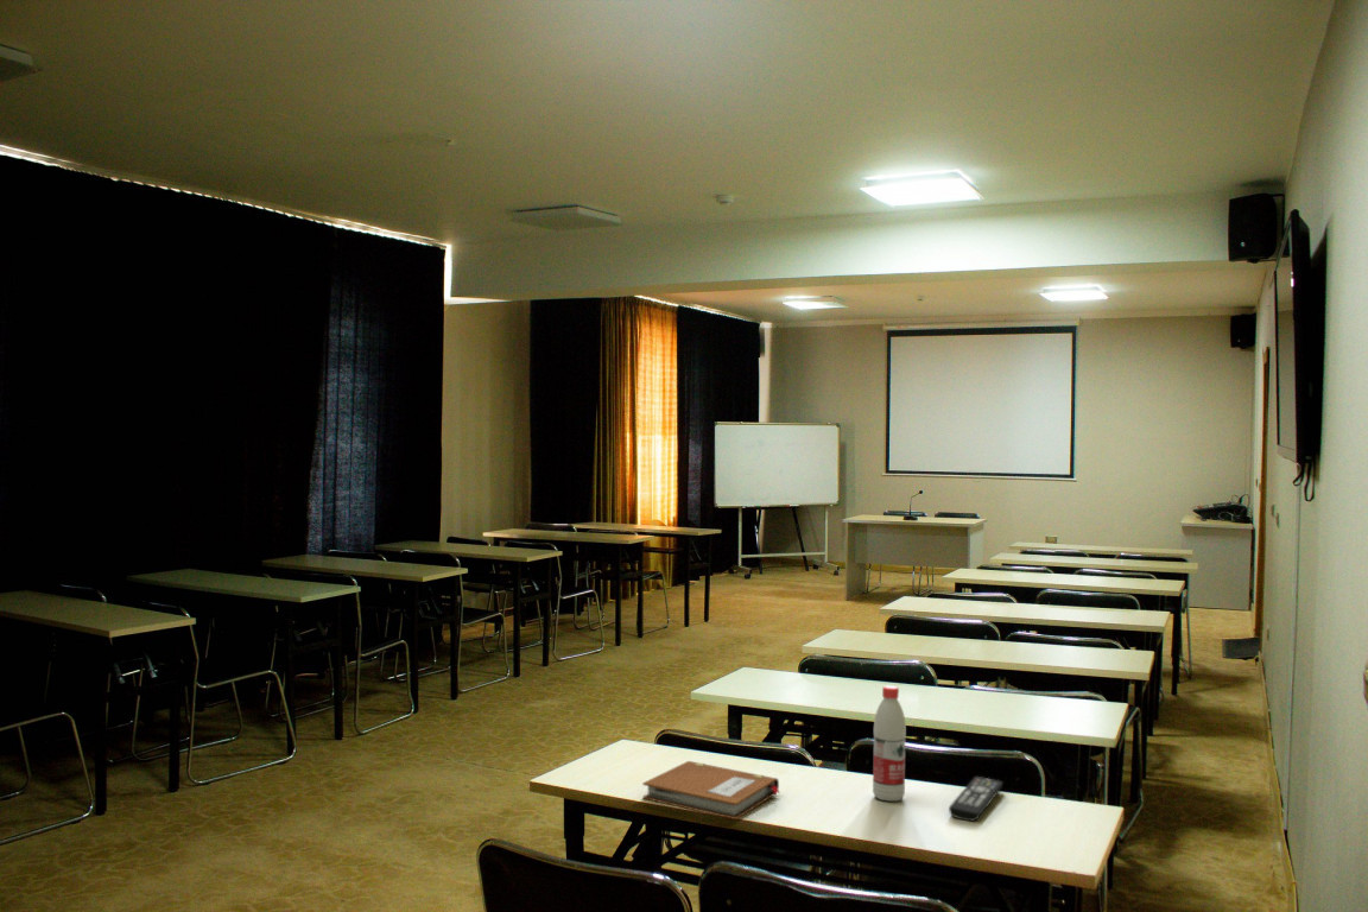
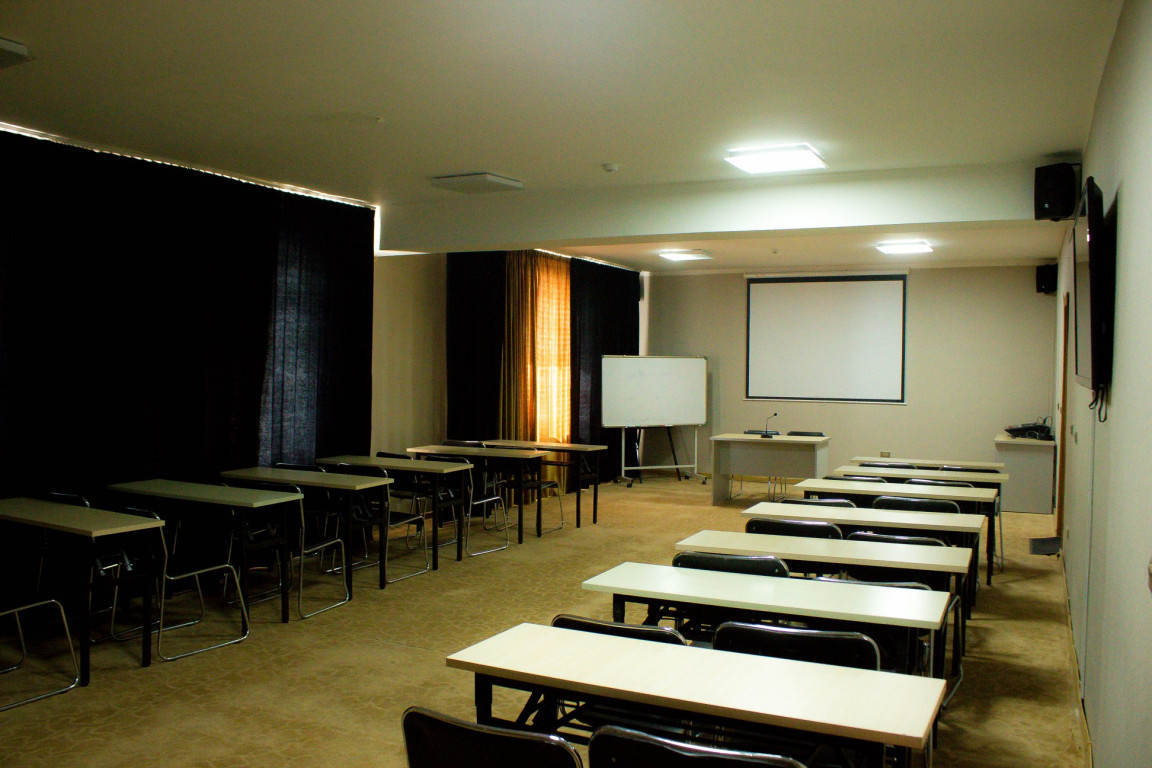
- water bottle [872,684,907,803]
- remote control [948,775,1003,822]
- notebook [641,760,780,821]
